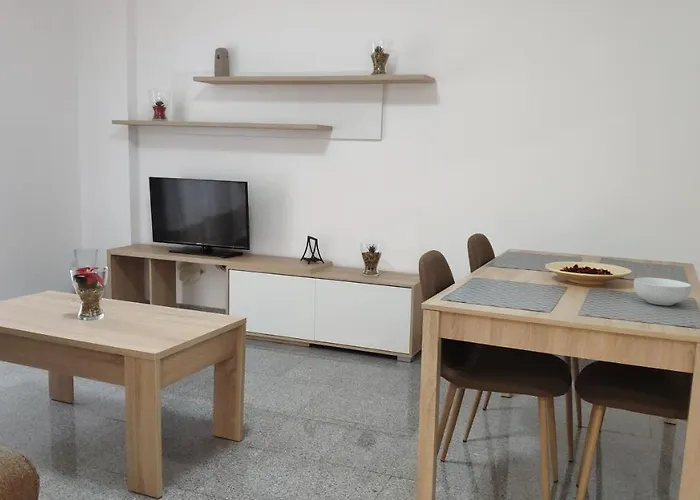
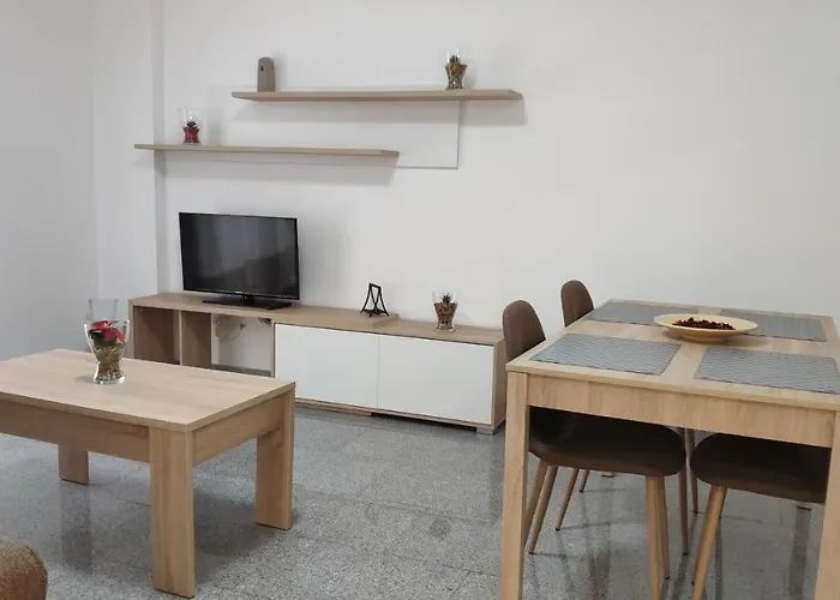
- cereal bowl [633,277,692,306]
